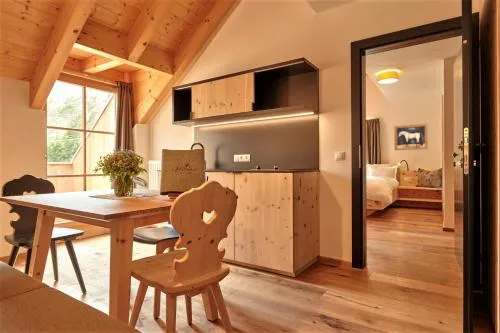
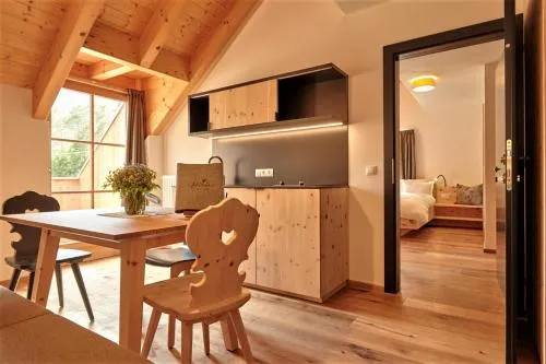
- wall art [393,123,429,151]
